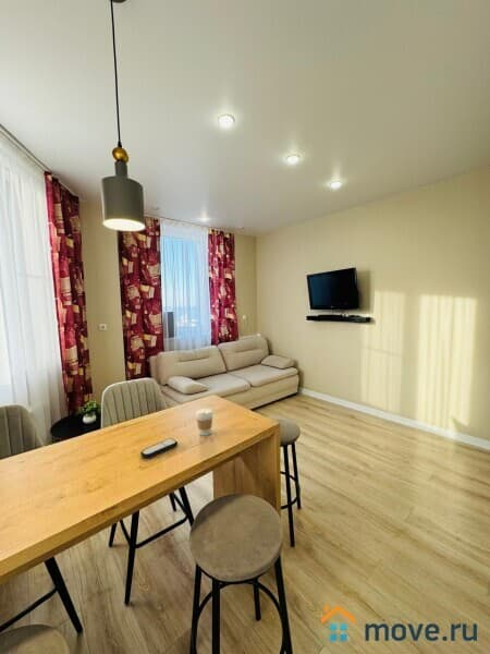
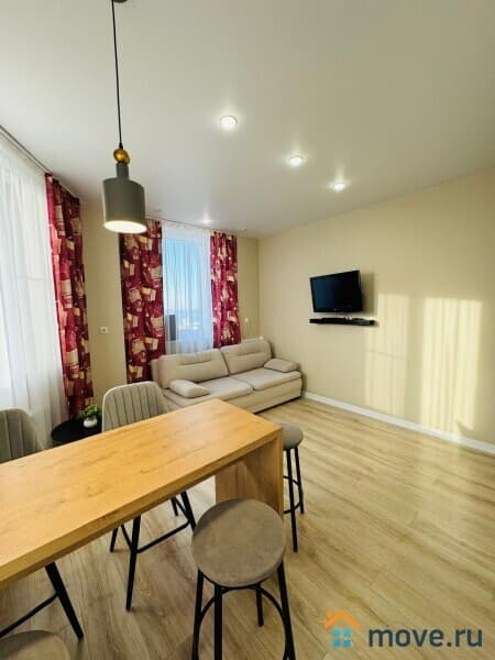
- remote control [139,437,179,459]
- coffee cup [195,408,215,436]
